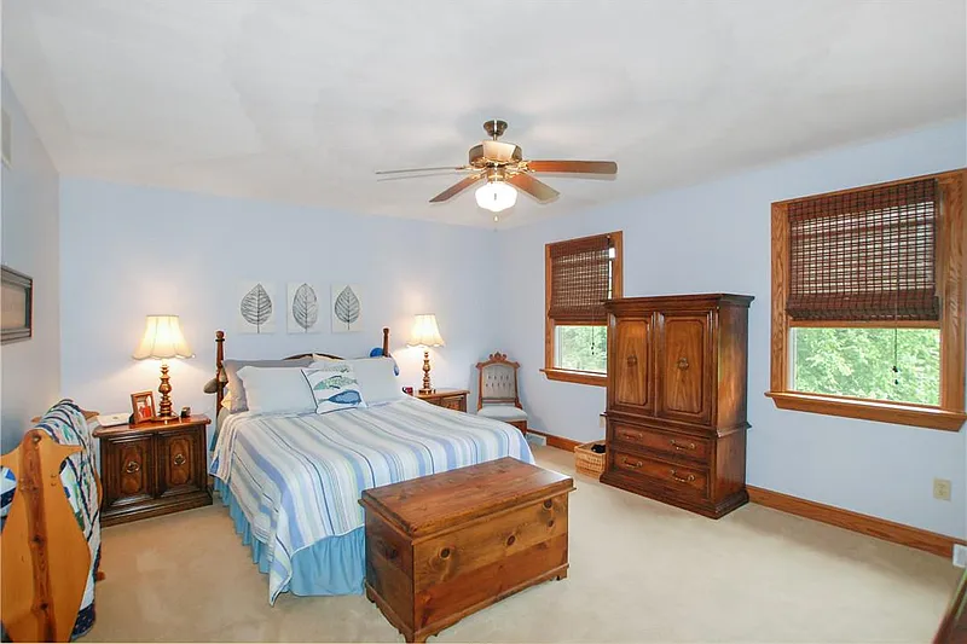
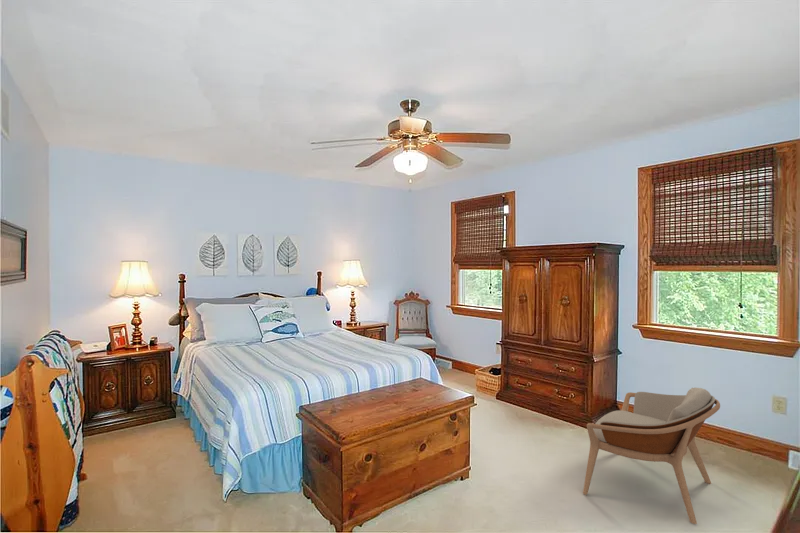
+ armchair [582,387,721,525]
